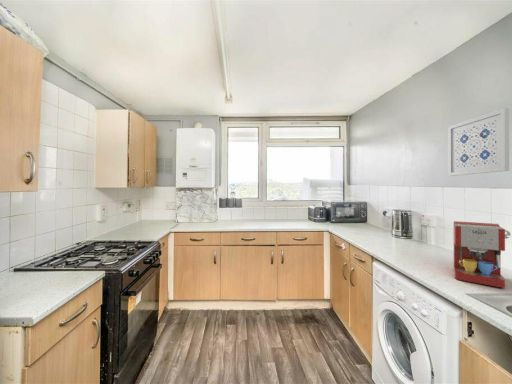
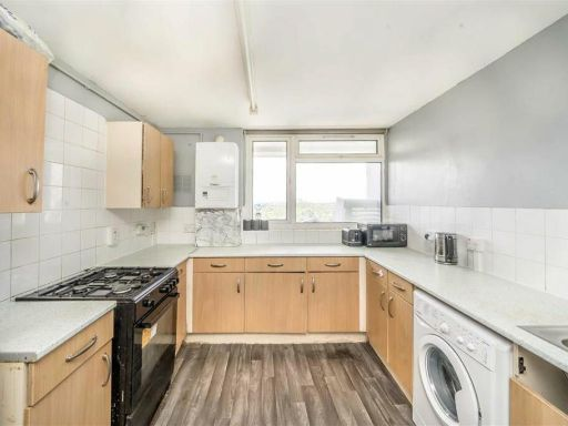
- wall art [447,107,510,177]
- coffee maker [452,220,512,289]
